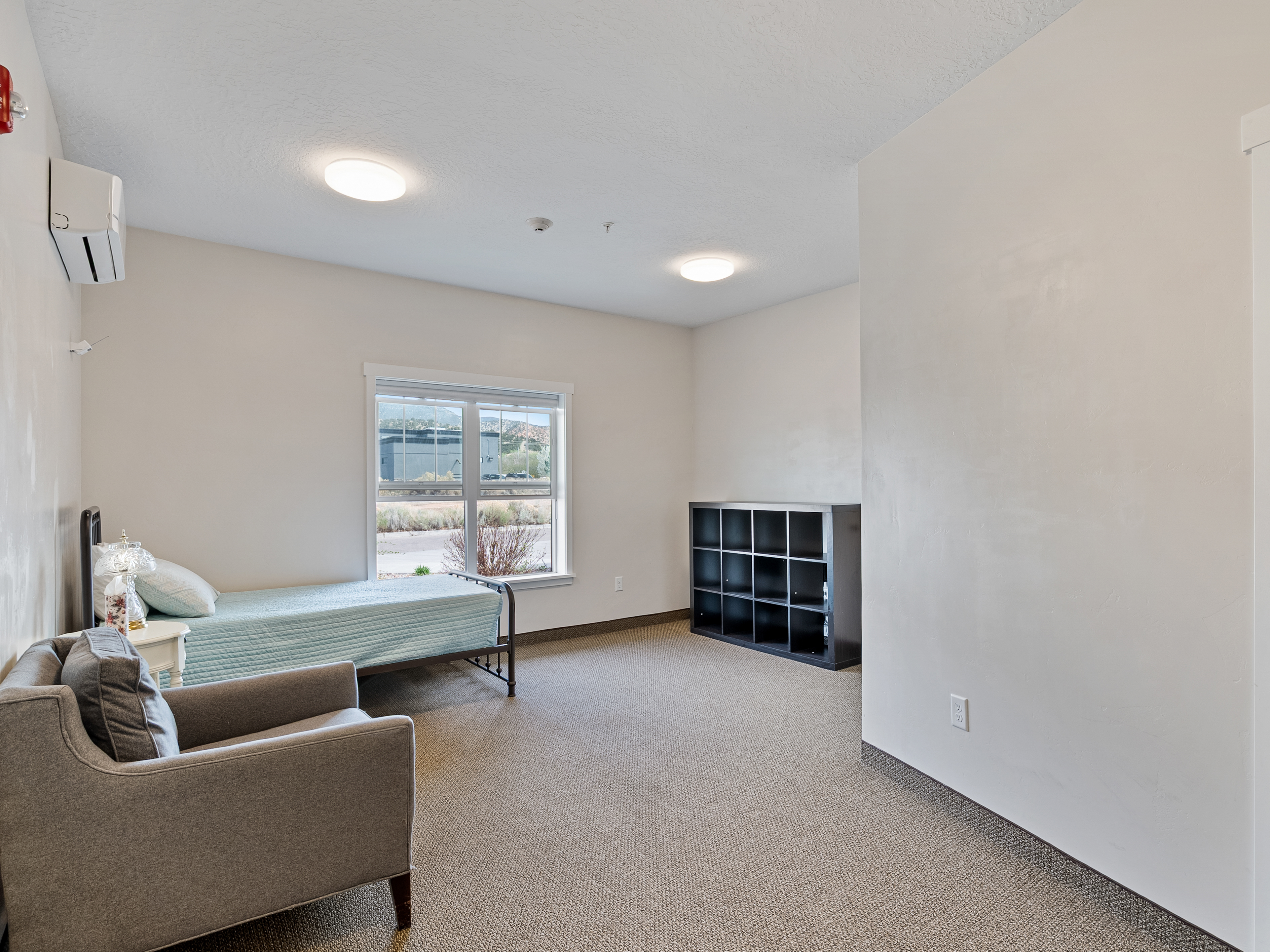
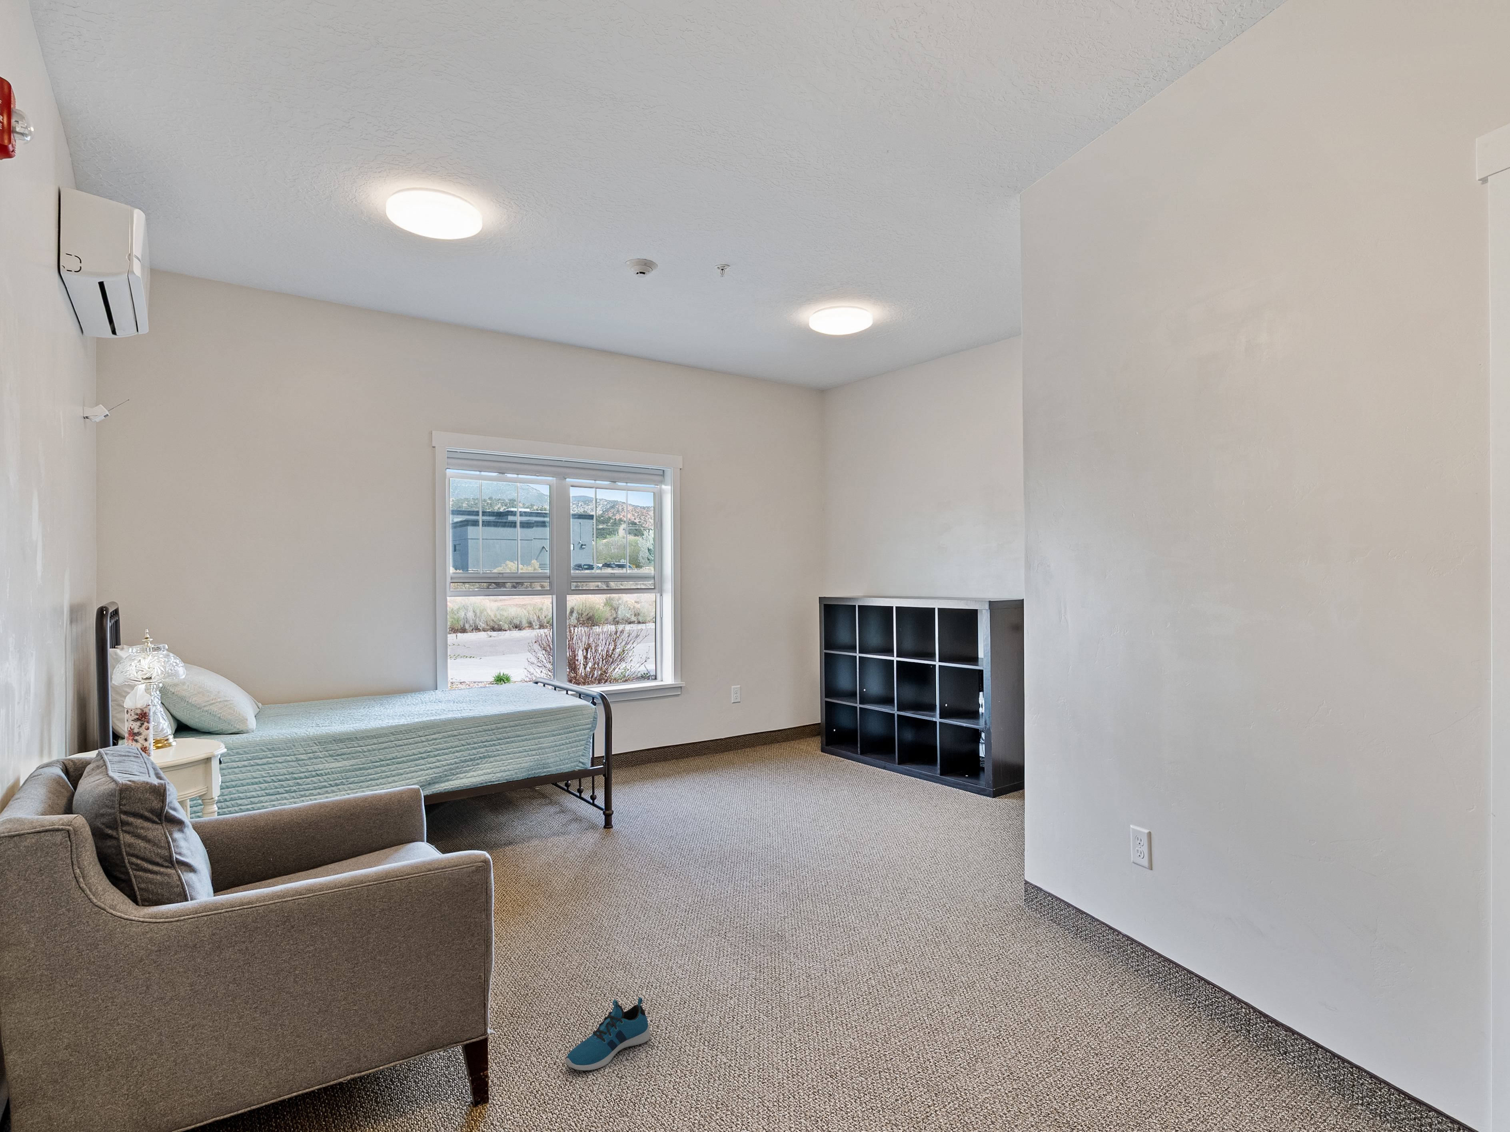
+ shoe [566,996,650,1071]
